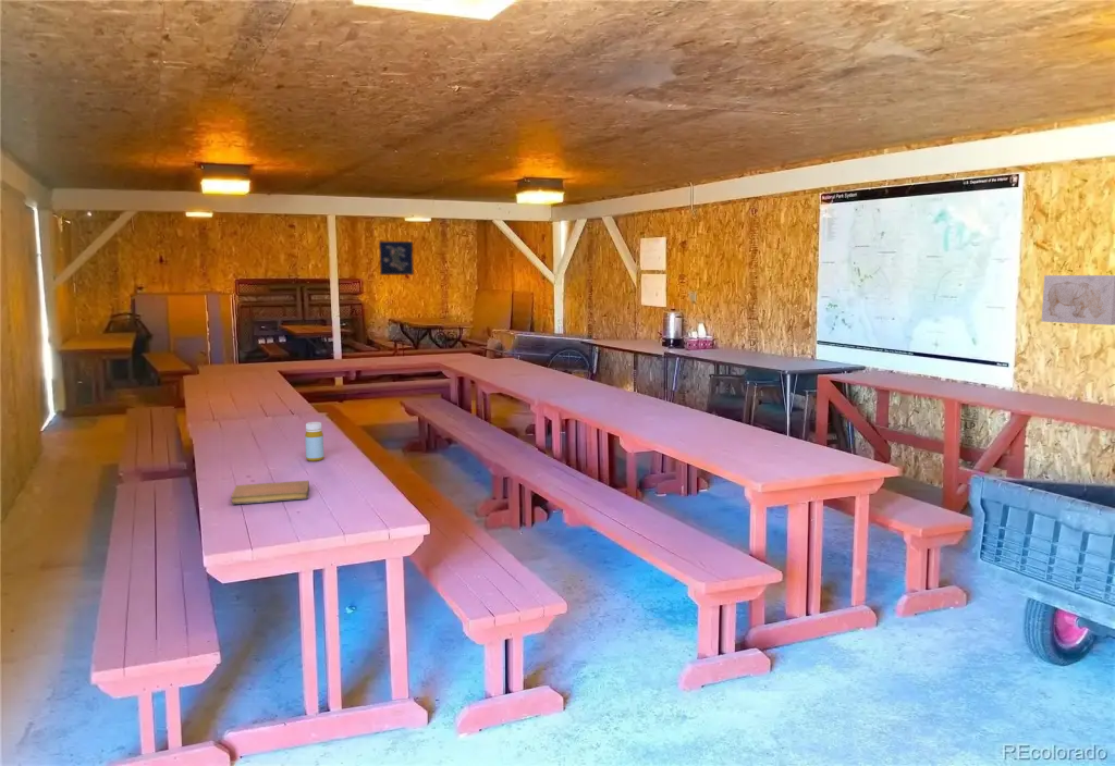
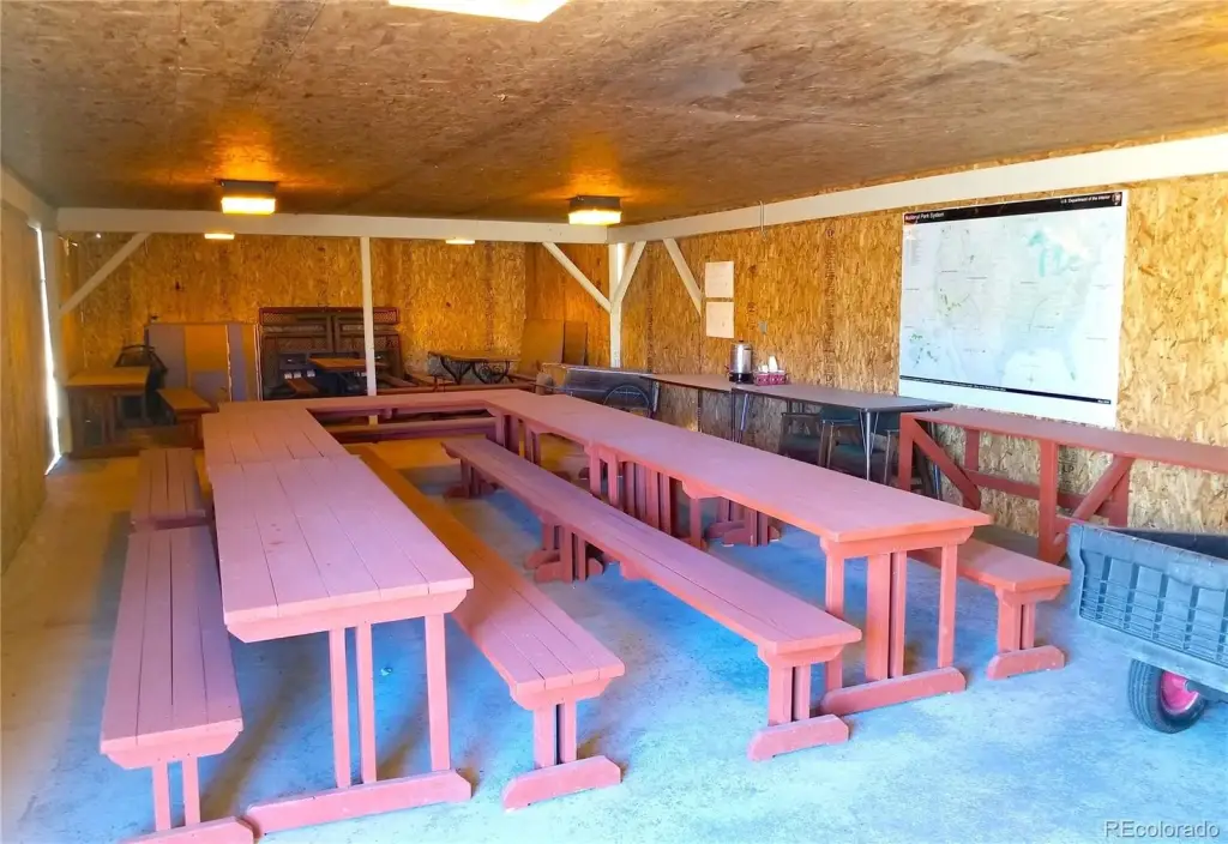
- topographic map [378,240,415,276]
- notebook [230,480,310,505]
- wall art [1041,274,1115,326]
- bottle [304,421,326,462]
